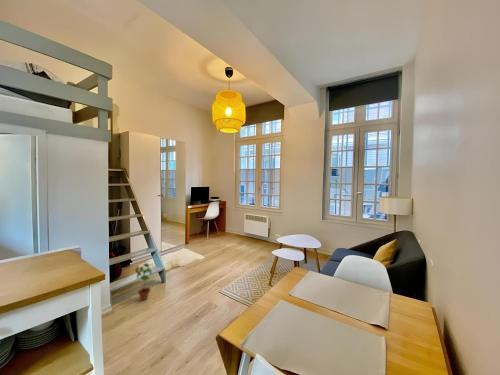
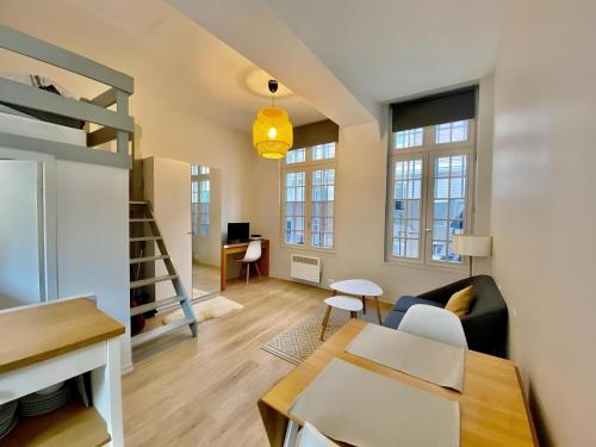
- potted plant [135,262,153,301]
